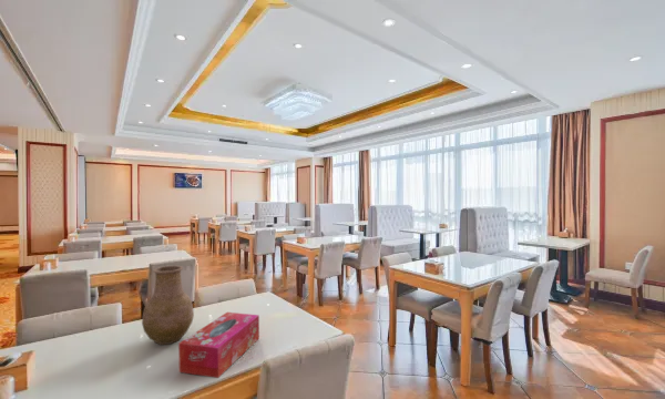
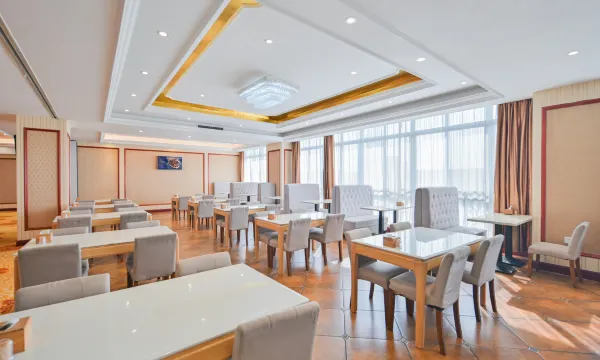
- vase [141,265,195,346]
- tissue box [177,311,260,379]
